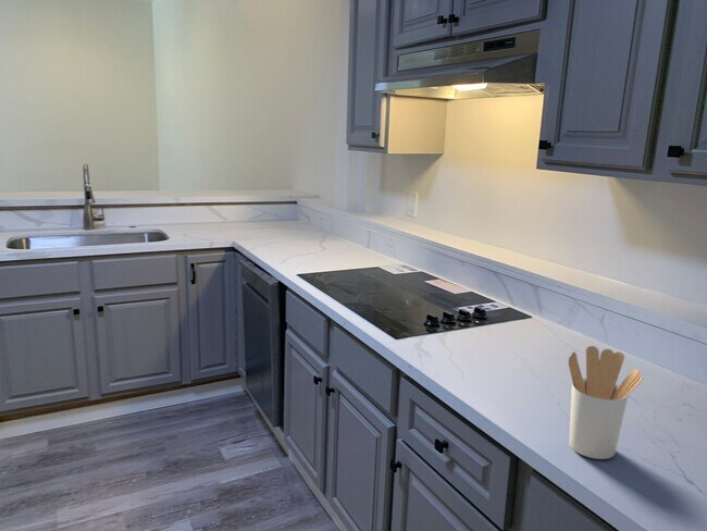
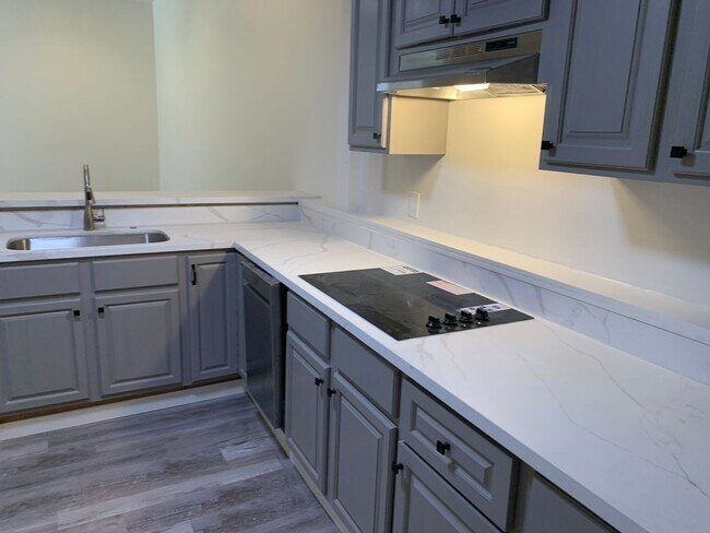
- utensil holder [568,345,644,460]
